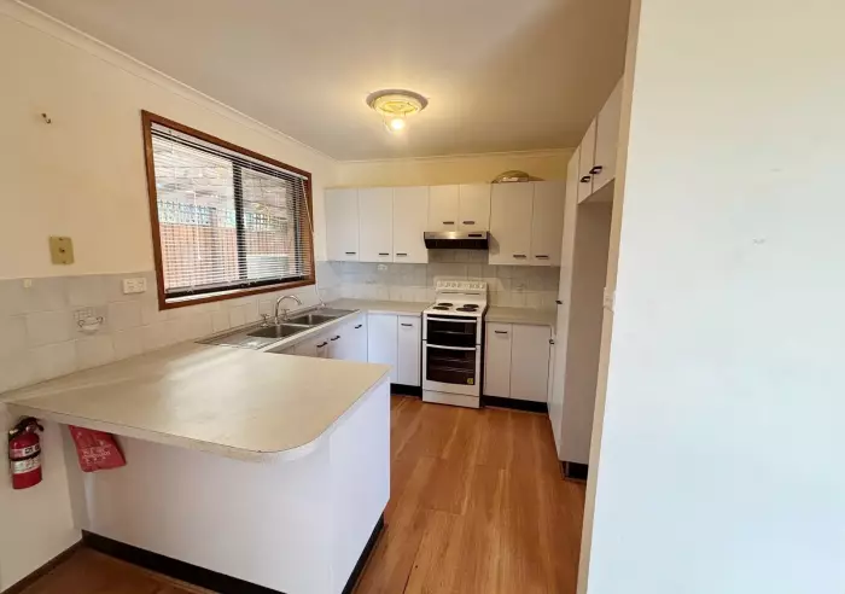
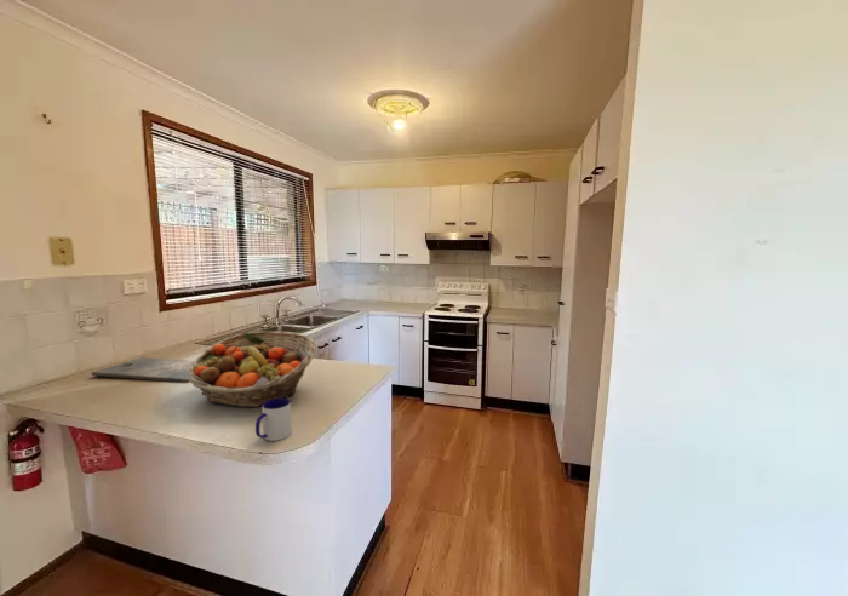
+ cutting board [90,356,194,384]
+ mug [254,399,293,442]
+ fruit basket [187,331,317,408]
